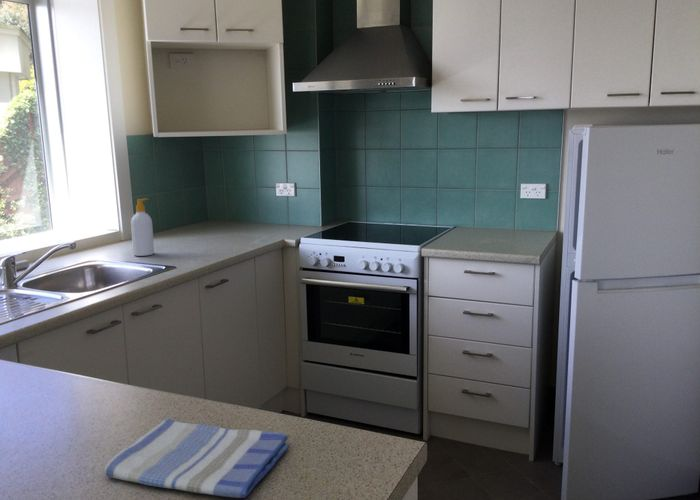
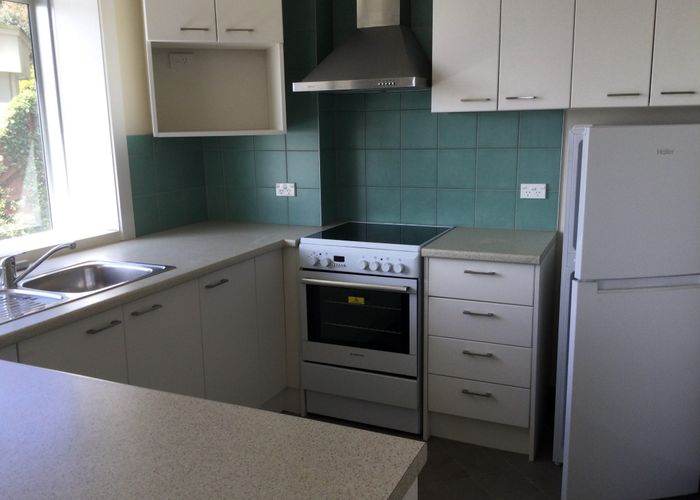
- dish towel [103,417,291,499]
- soap bottle [130,197,155,257]
